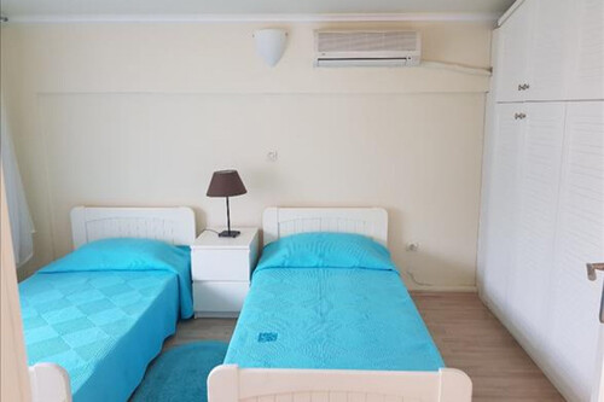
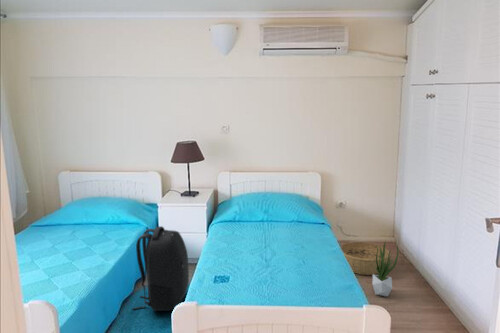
+ basket [340,241,390,276]
+ potted plant [372,240,400,297]
+ backpack [131,225,190,312]
